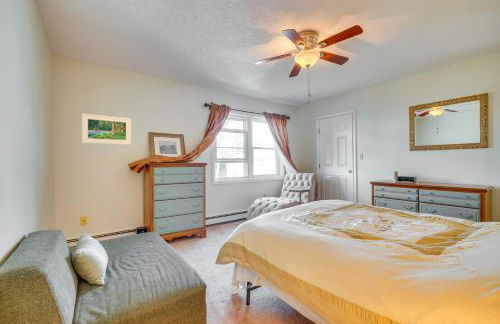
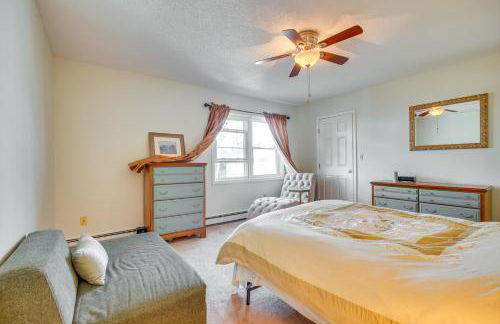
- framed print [81,113,132,146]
